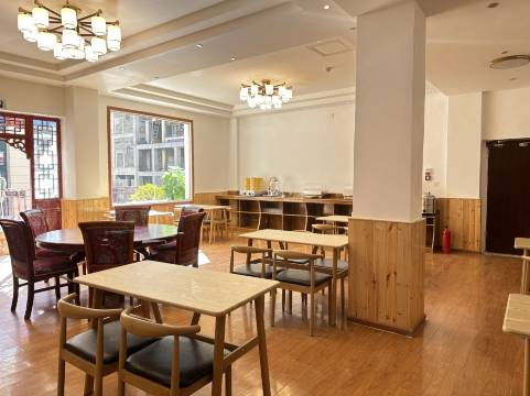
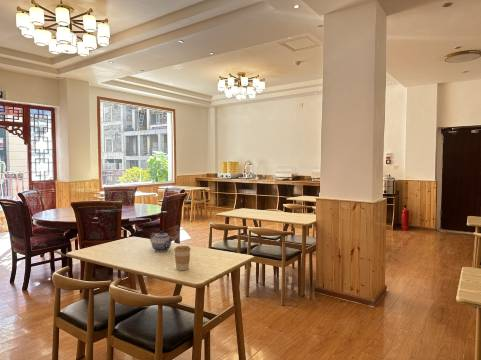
+ coffee cup [173,245,192,271]
+ teapot [149,230,174,252]
